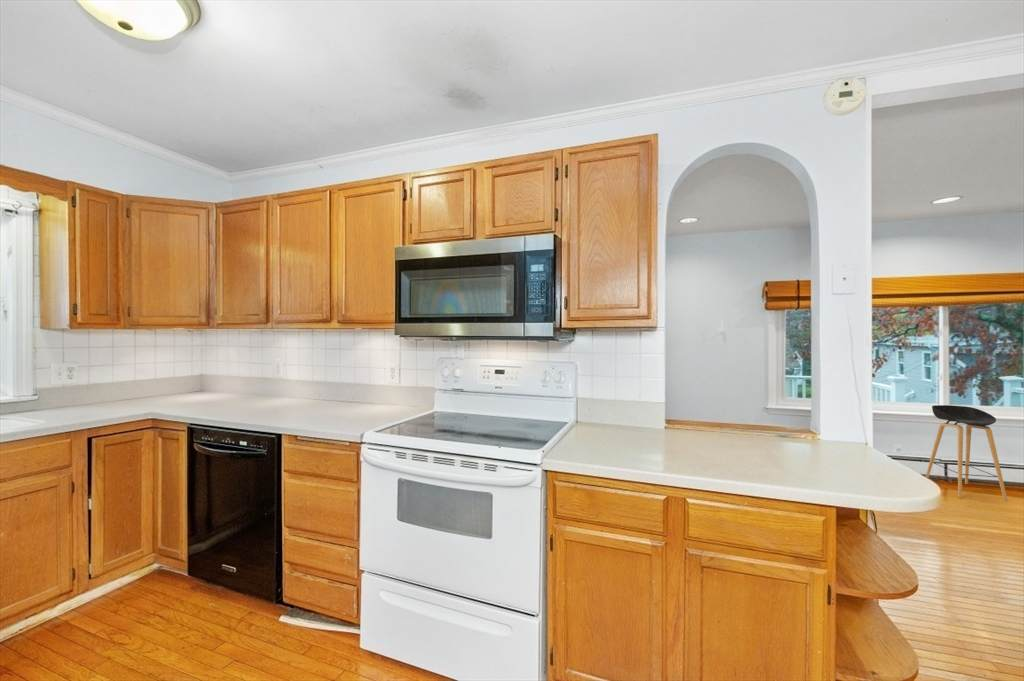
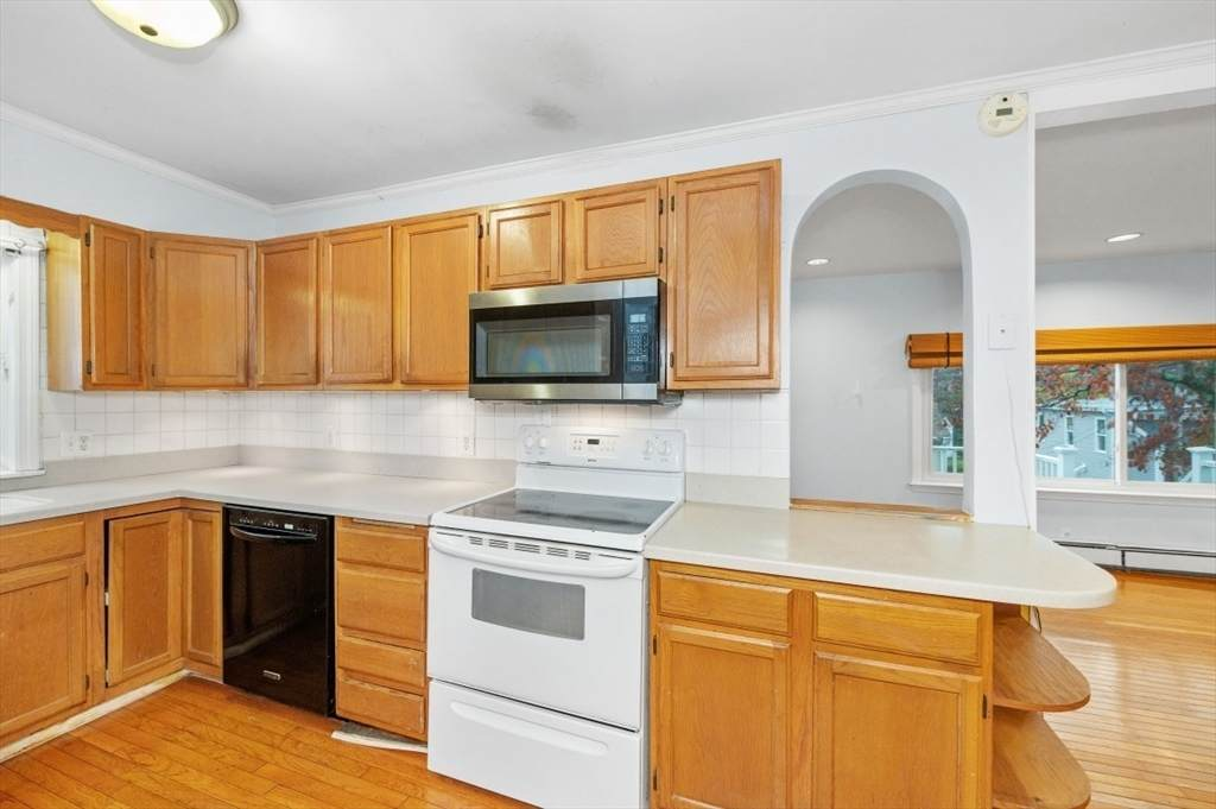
- stool [925,404,1009,503]
